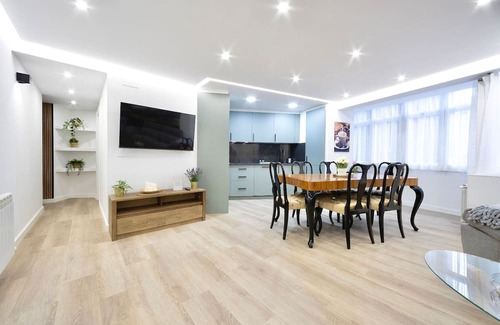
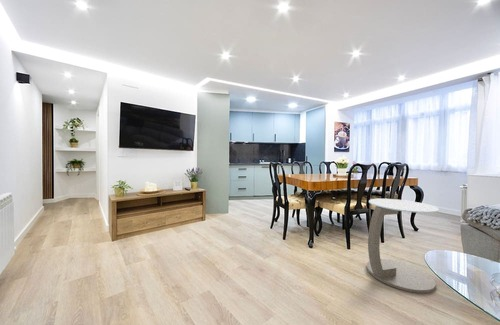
+ side table [366,198,440,294]
